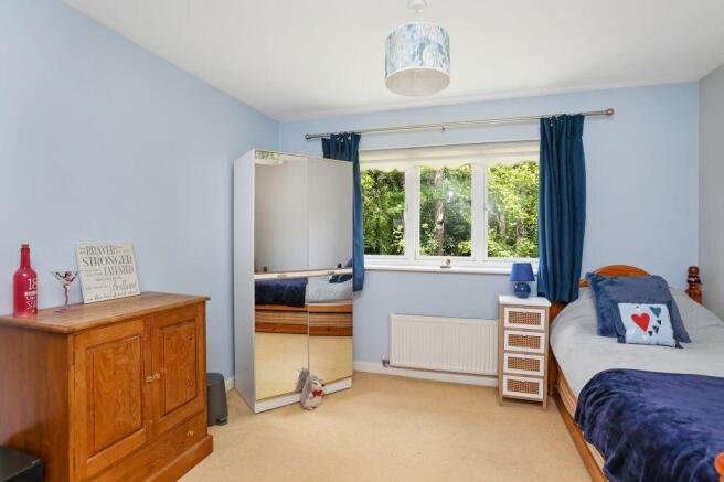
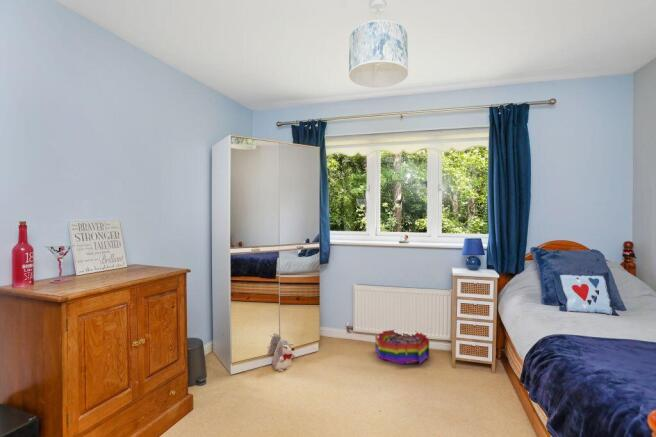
+ storage bin [374,329,430,366]
